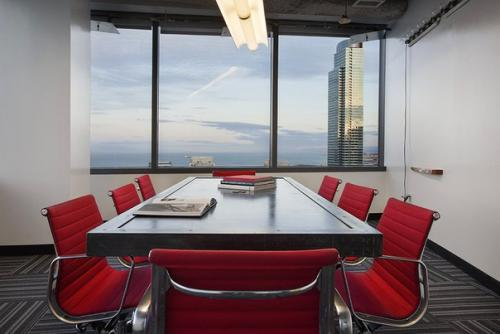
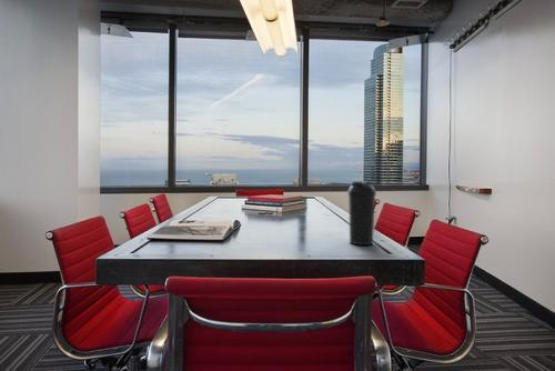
+ water bottle [347,180,377,247]
